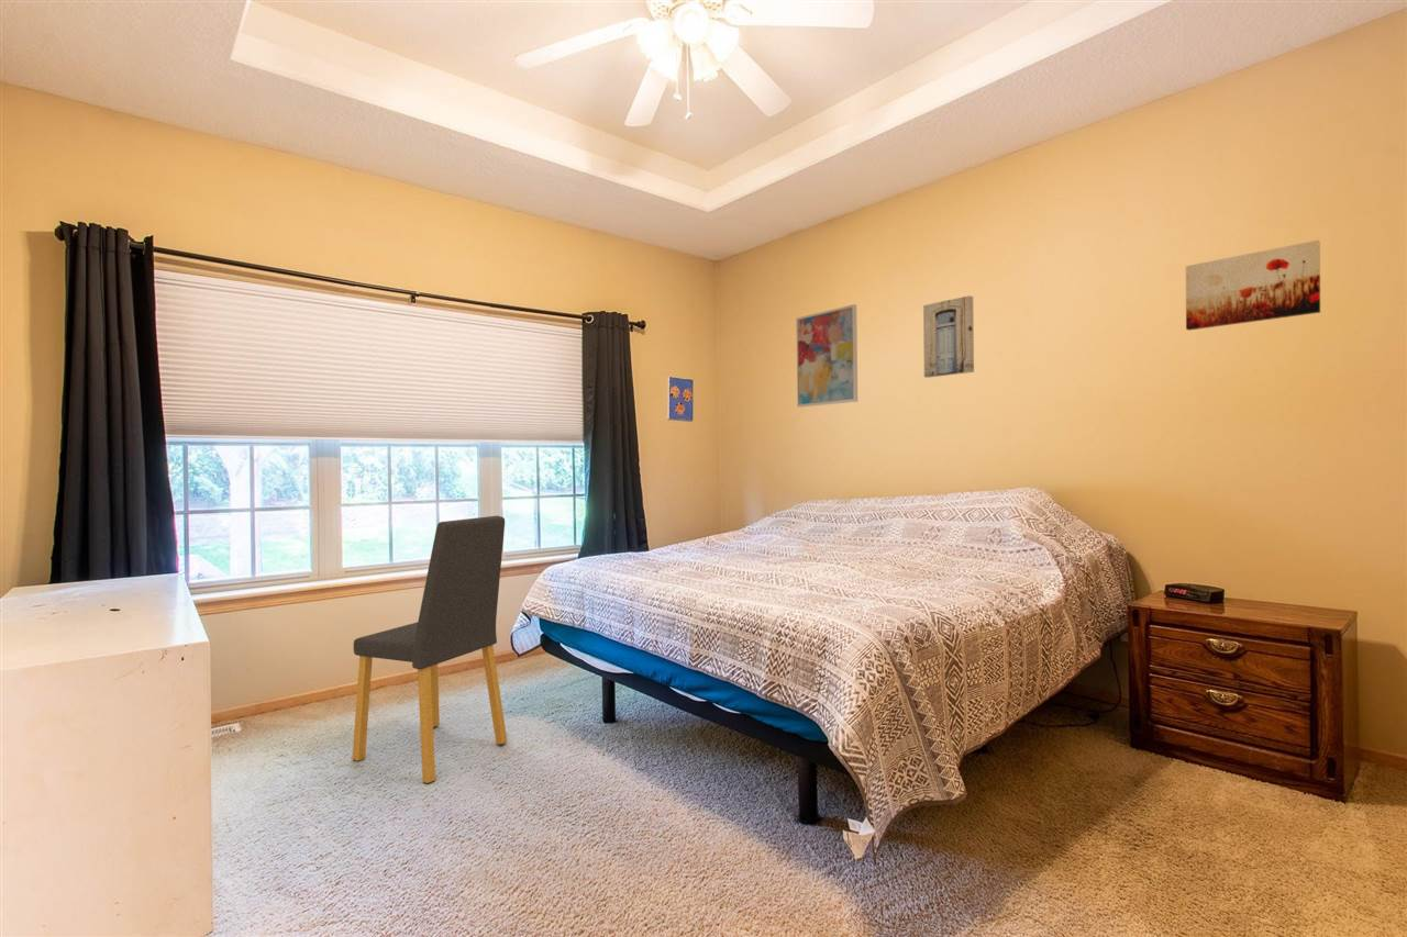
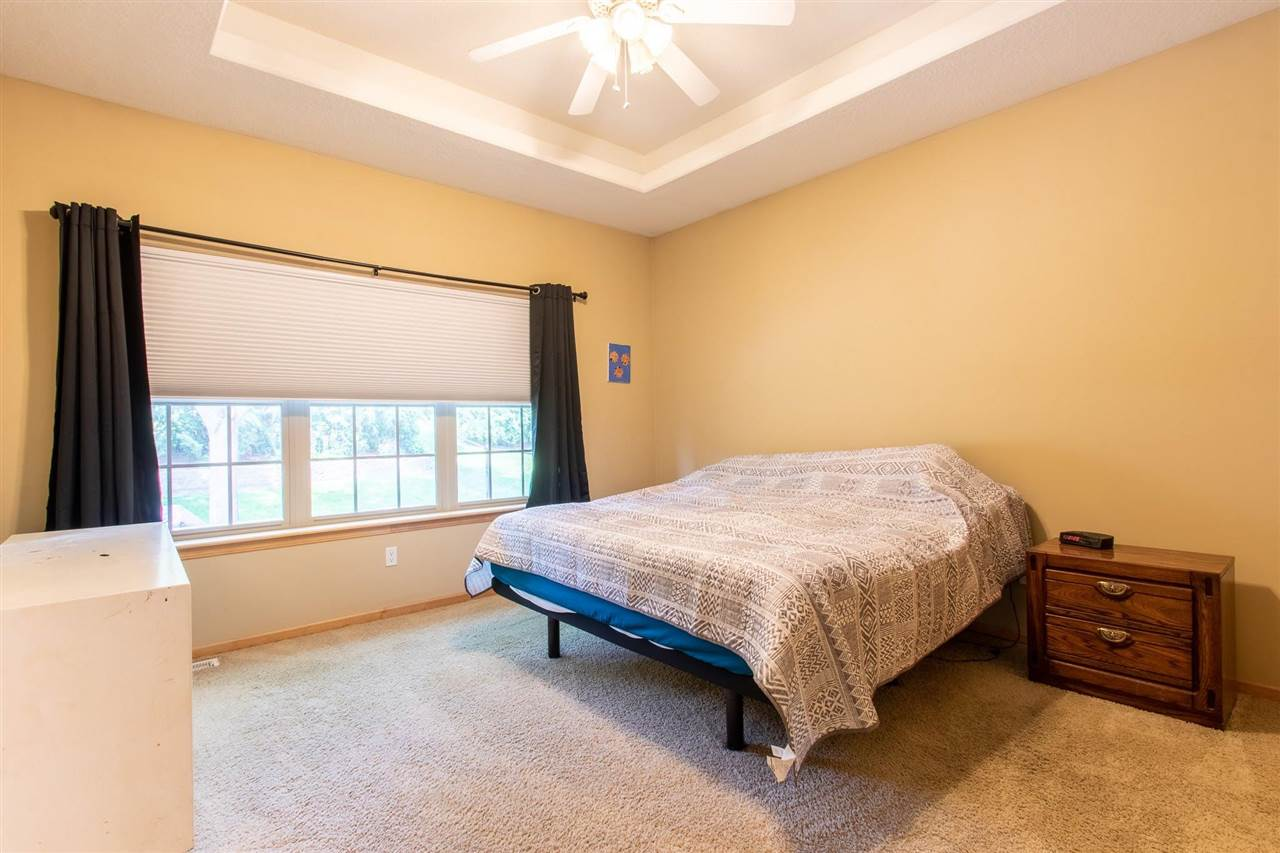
- dining chair [352,515,508,784]
- wall art [922,294,975,379]
- wall art [795,303,858,409]
- wall art [1185,238,1321,332]
